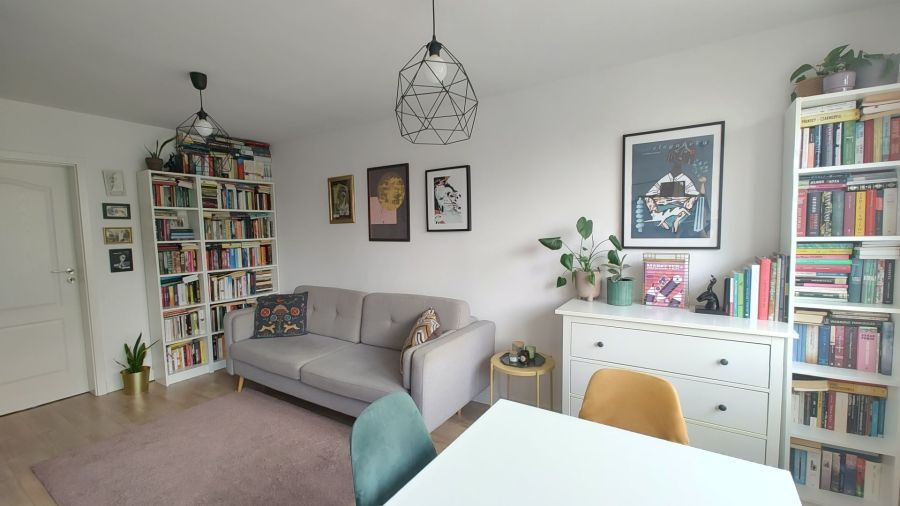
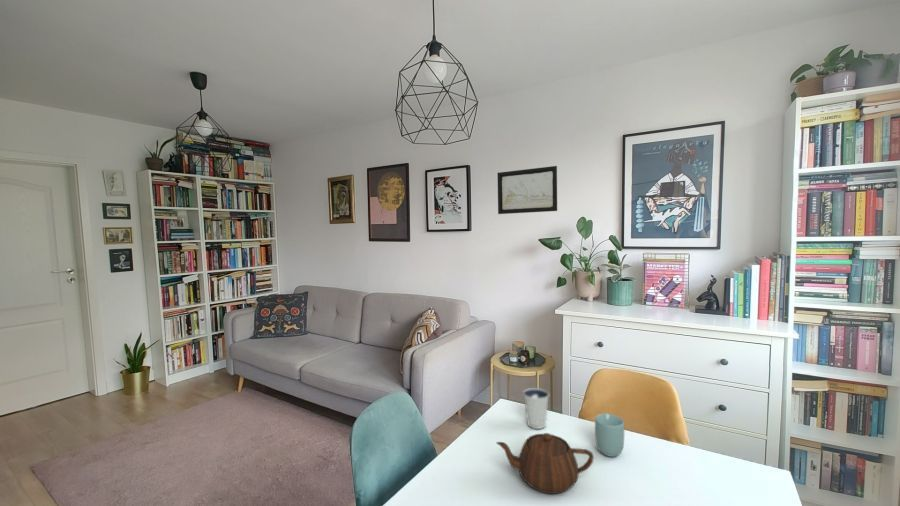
+ cup [594,412,625,458]
+ teapot [495,432,595,495]
+ wall art [496,165,558,215]
+ dixie cup [522,387,550,430]
